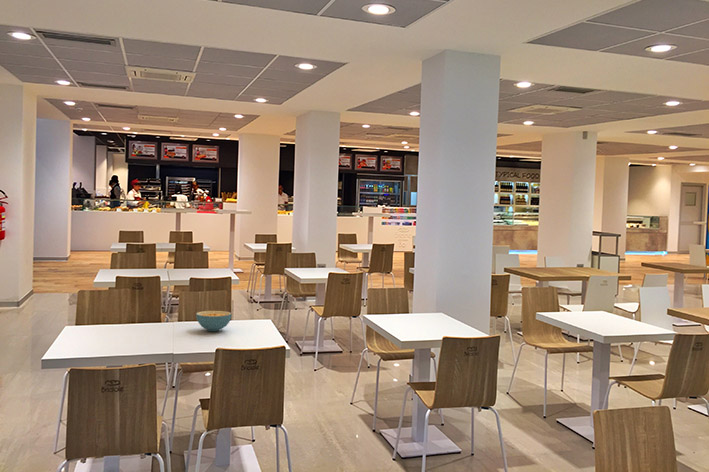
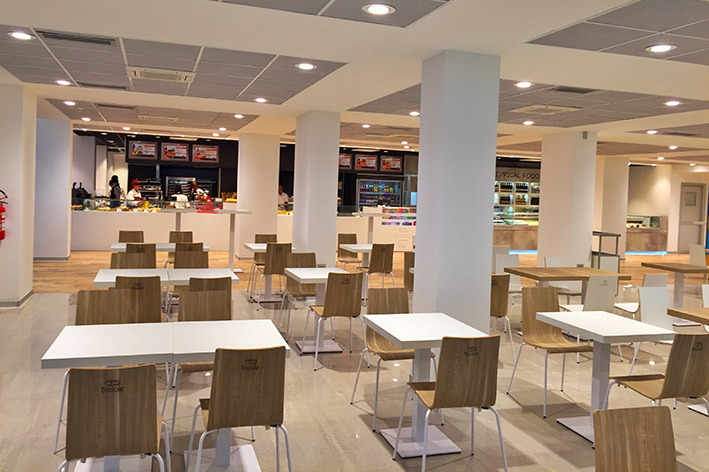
- cereal bowl [195,310,233,332]
